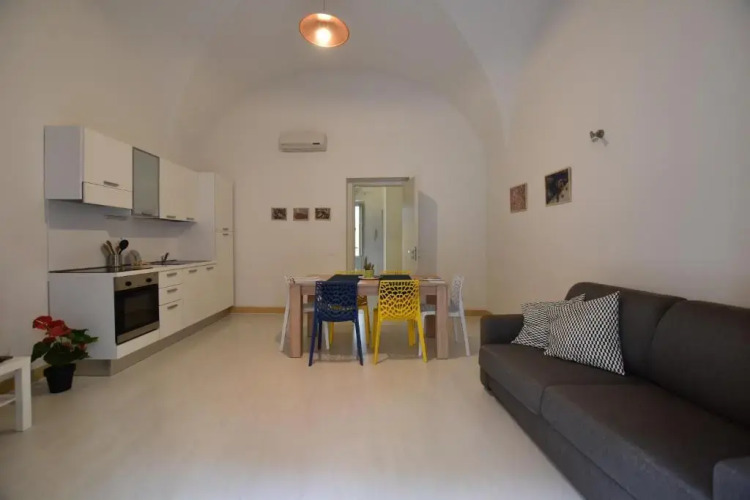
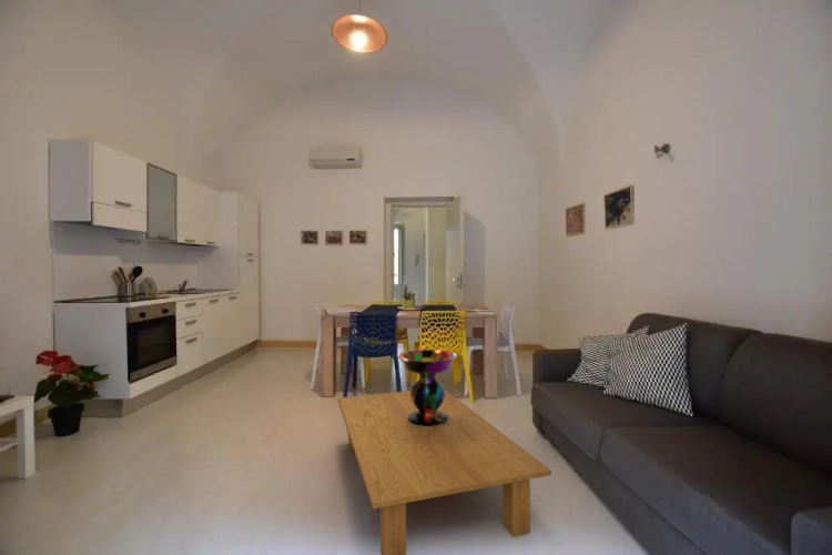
+ decorative bowl [396,349,459,427]
+ coffee table [337,389,552,555]
